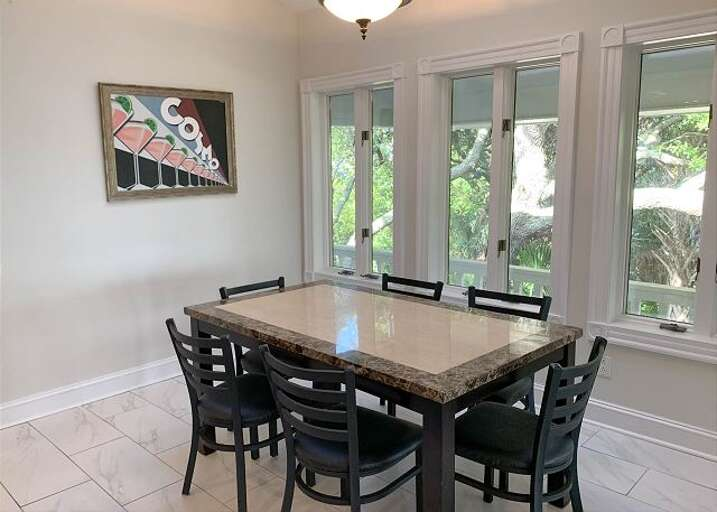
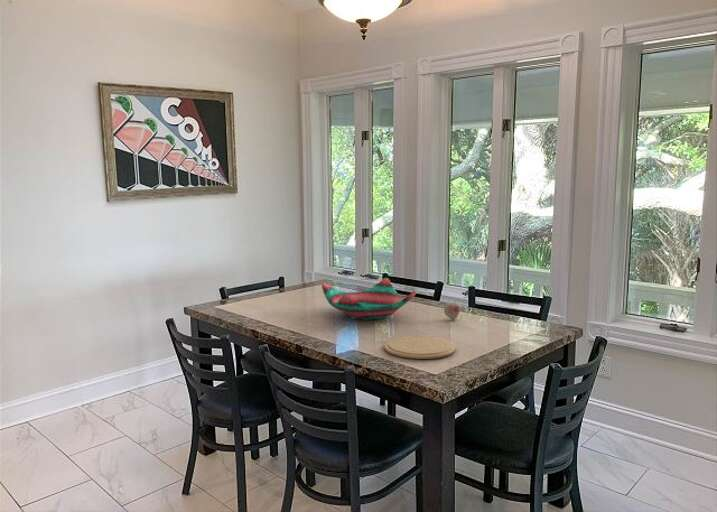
+ fruit [443,301,461,321]
+ decorative bowl [321,277,417,321]
+ plate [383,335,457,360]
